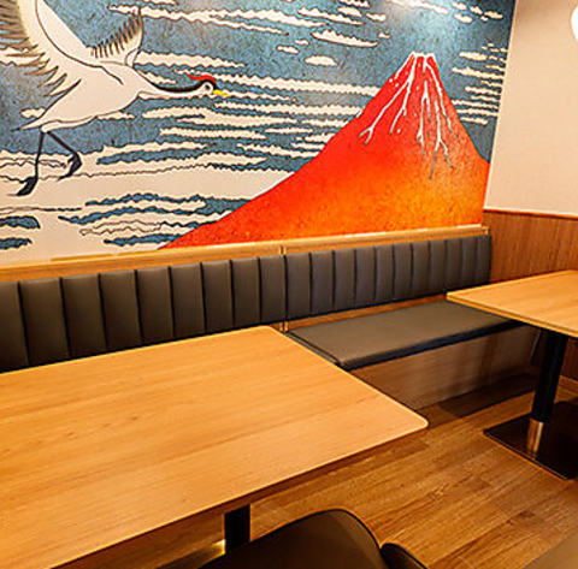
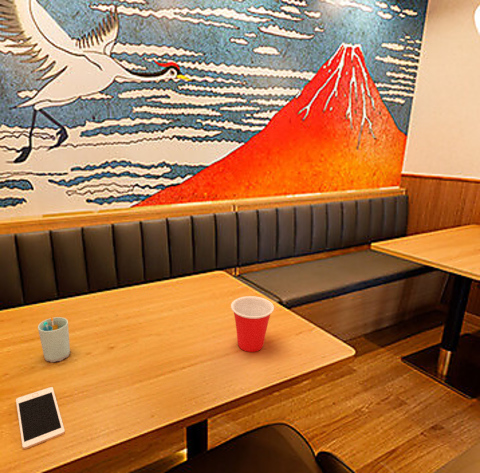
+ cup [230,295,275,353]
+ cell phone [15,386,66,450]
+ cup [37,316,71,363]
